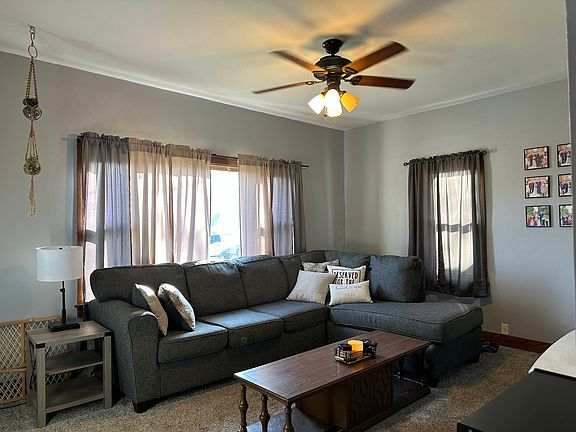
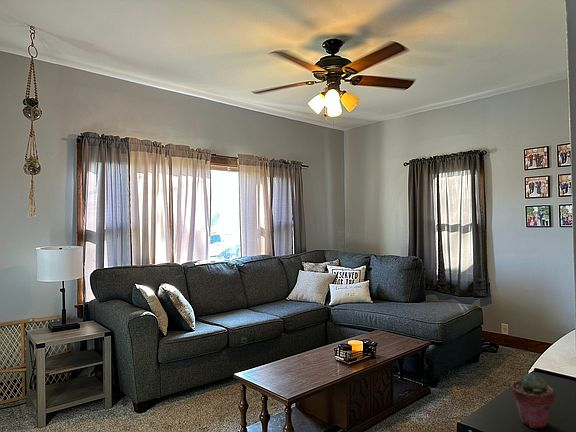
+ potted succulent [510,372,555,429]
